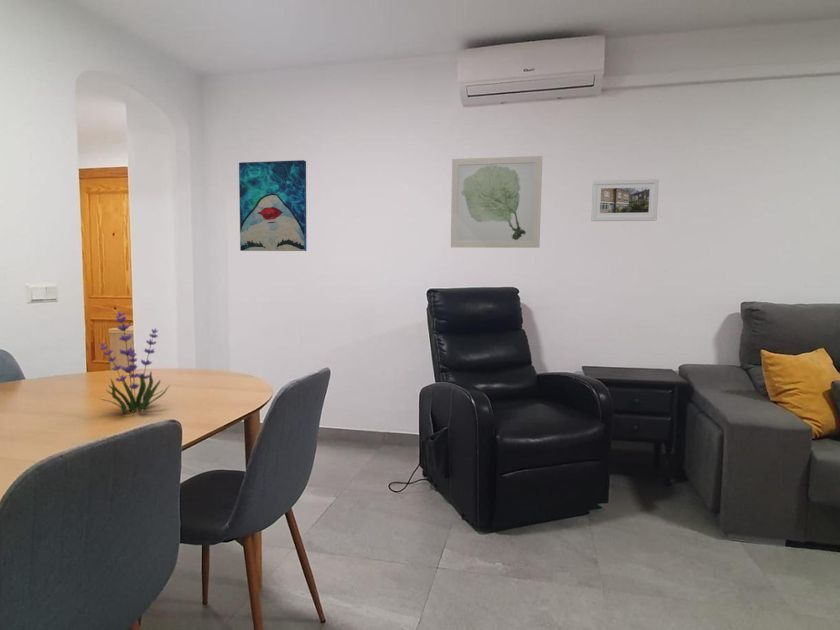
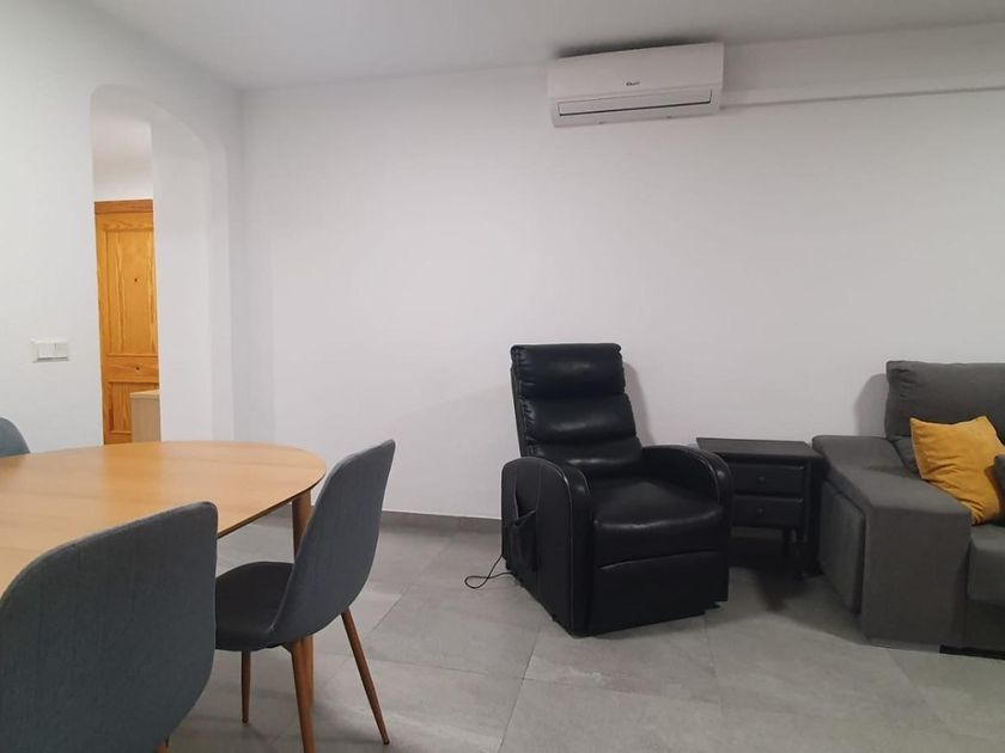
- plant [98,310,170,416]
- wall art [238,159,307,252]
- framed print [590,178,660,222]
- wall art [450,155,543,249]
